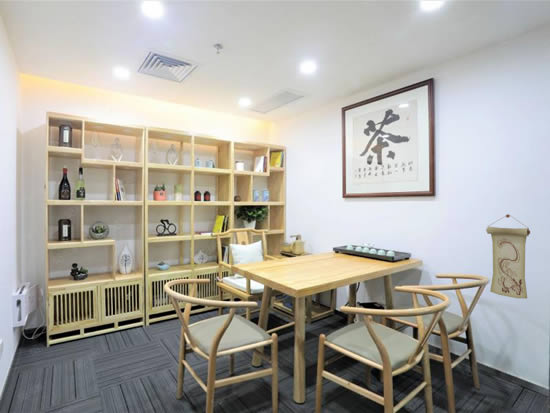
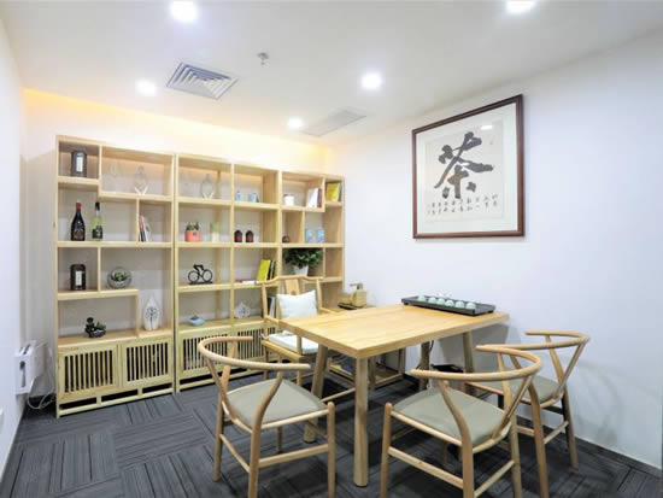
- wall scroll [485,213,531,300]
